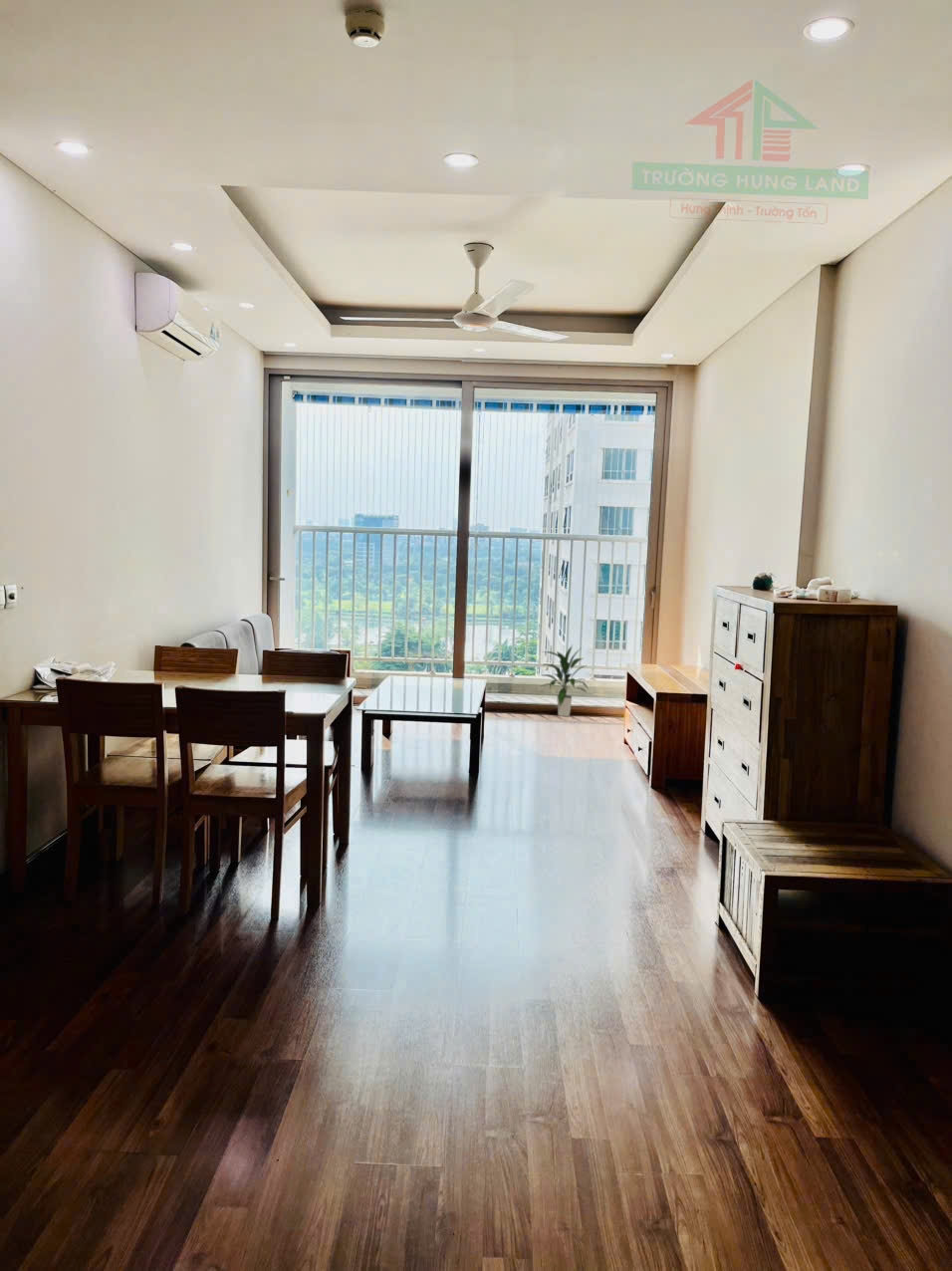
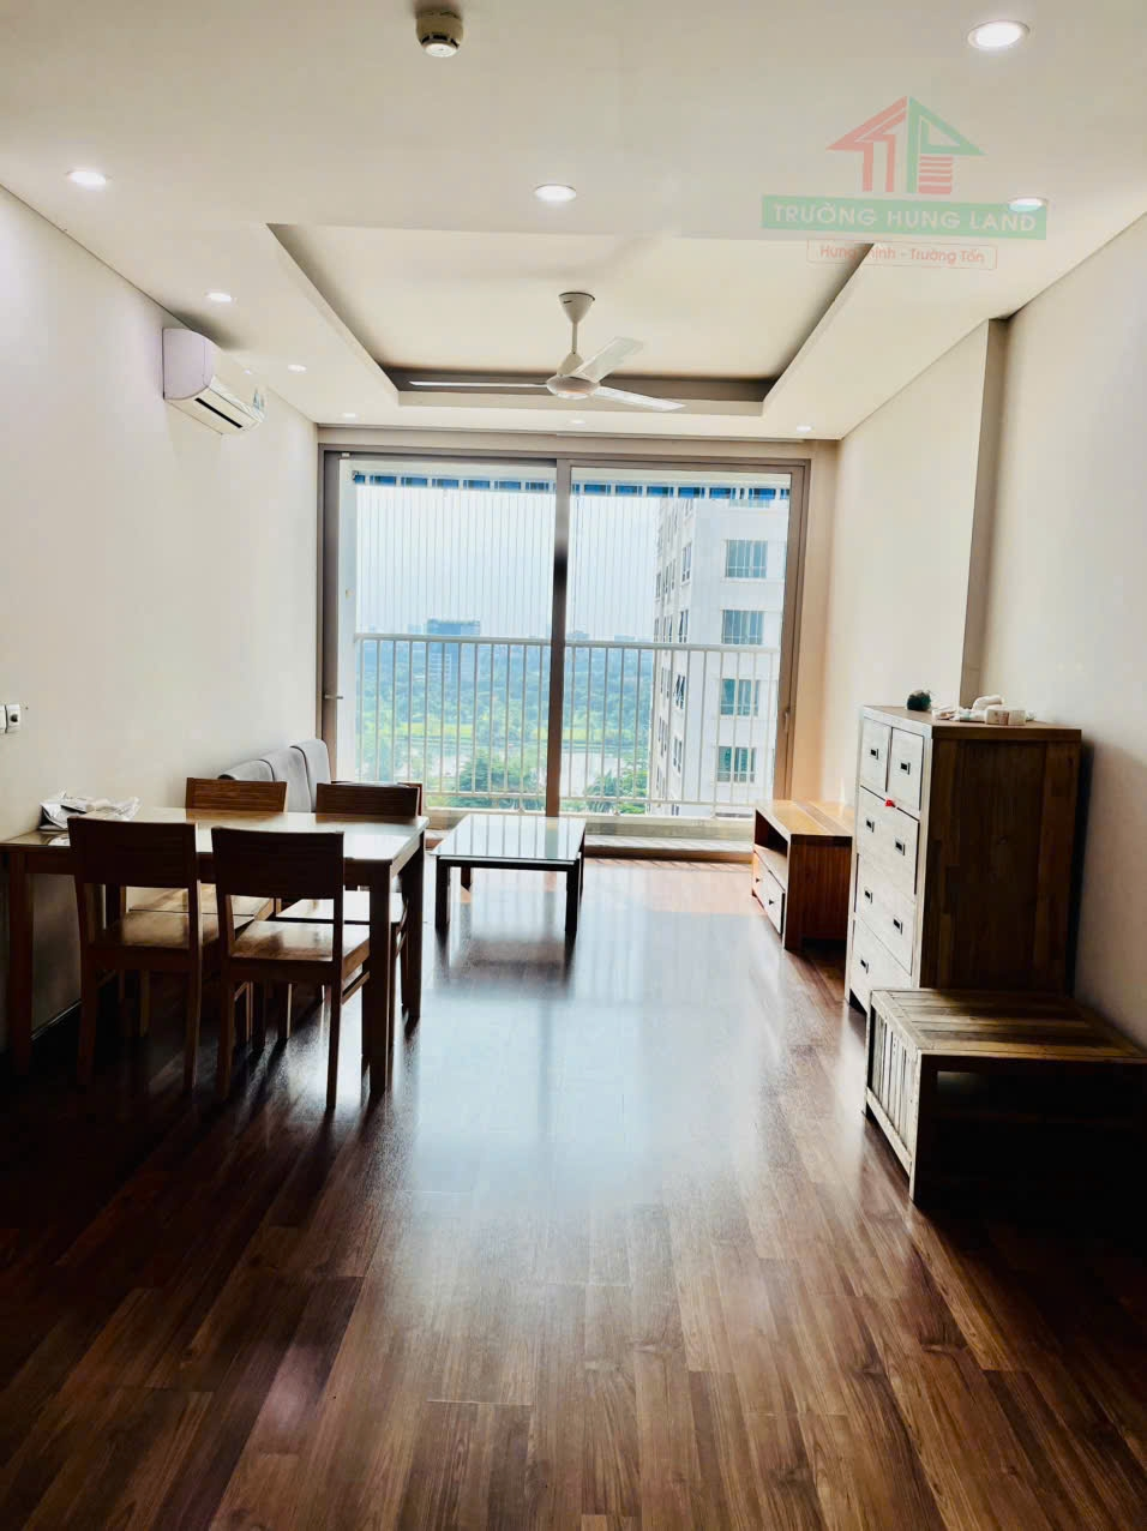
- indoor plant [537,644,590,717]
